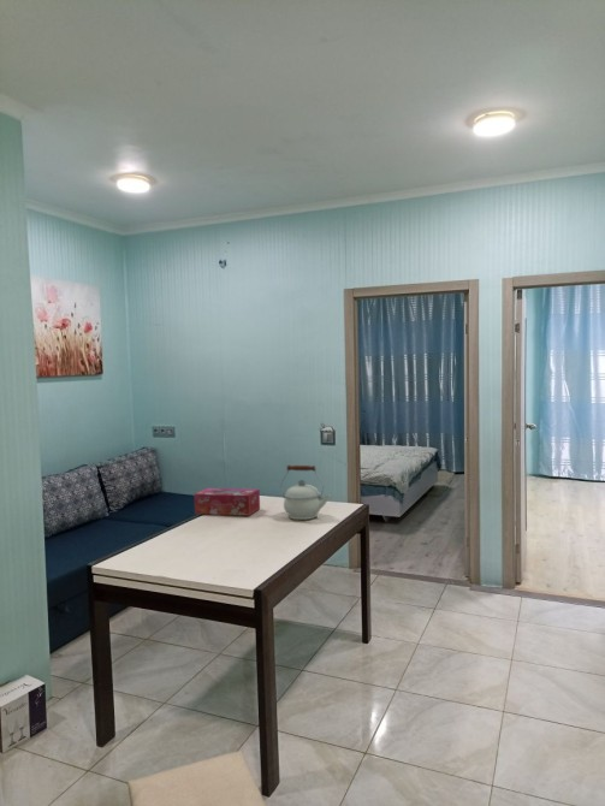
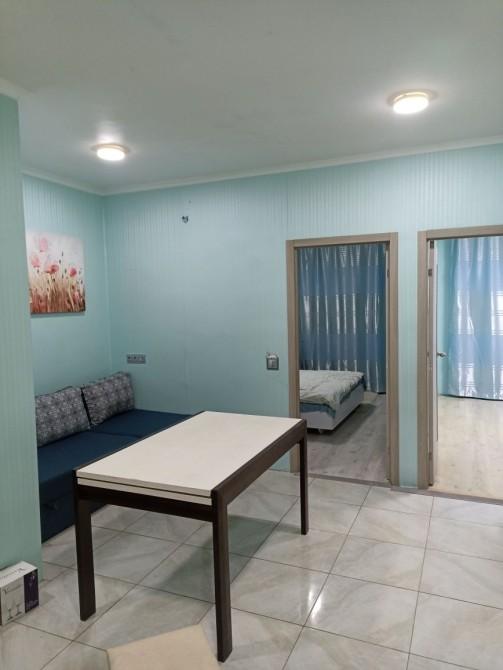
- tissue box [192,487,261,517]
- kettle [279,464,331,521]
